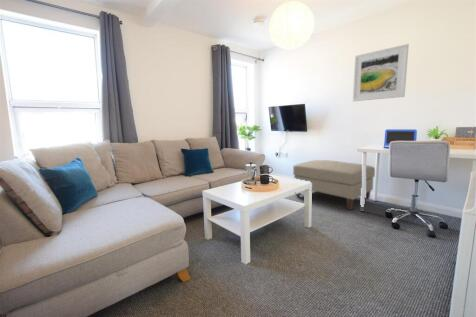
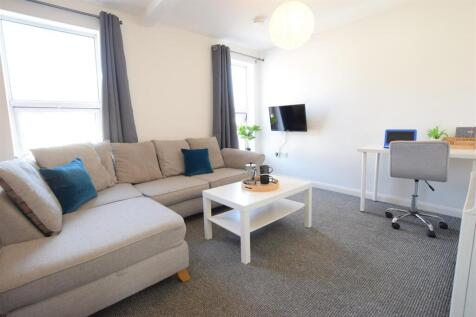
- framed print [352,43,410,102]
- ottoman [292,159,376,211]
